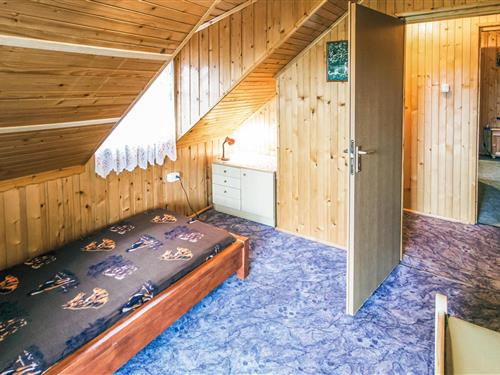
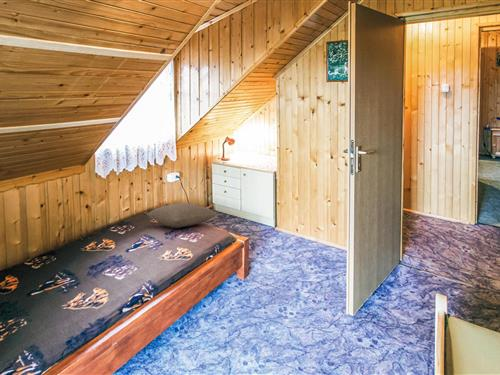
+ pillow [145,202,219,229]
